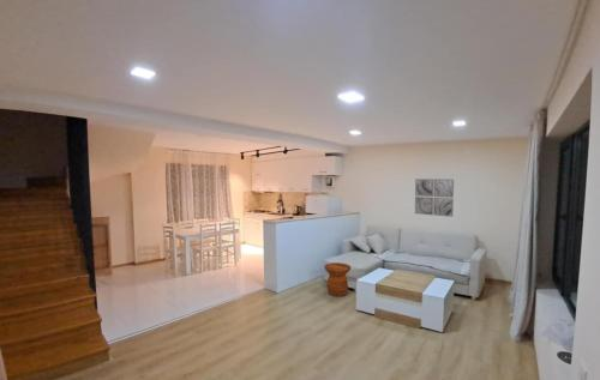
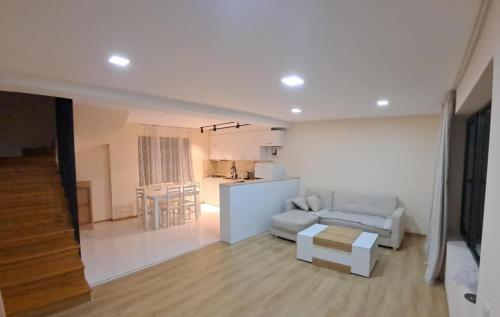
- side table [324,261,352,297]
- wall art [414,177,455,218]
